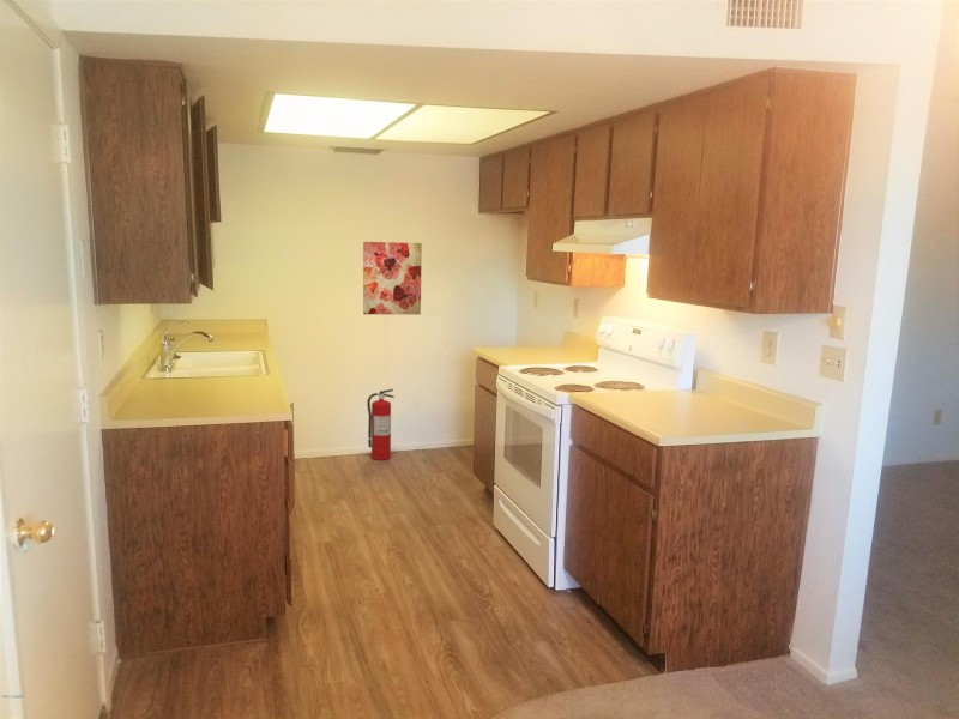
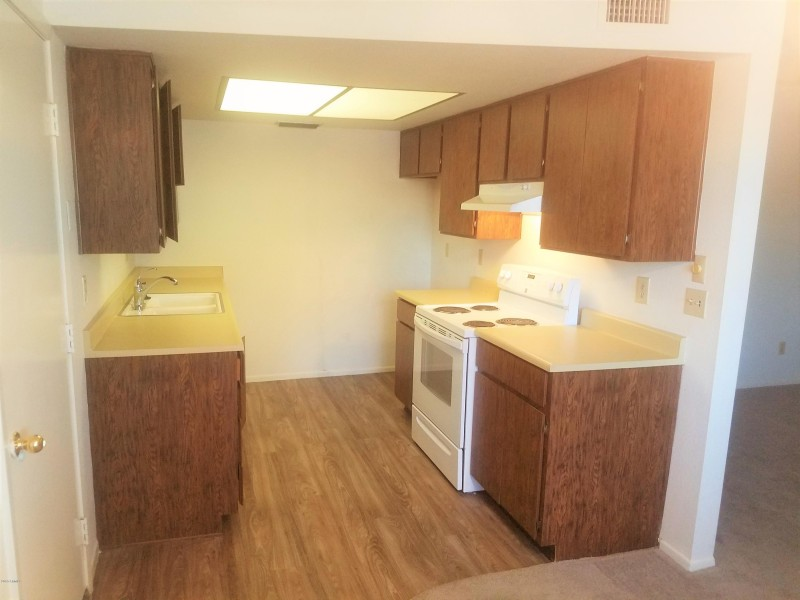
- fire extinguisher [366,388,396,461]
- wall art [362,241,423,315]
